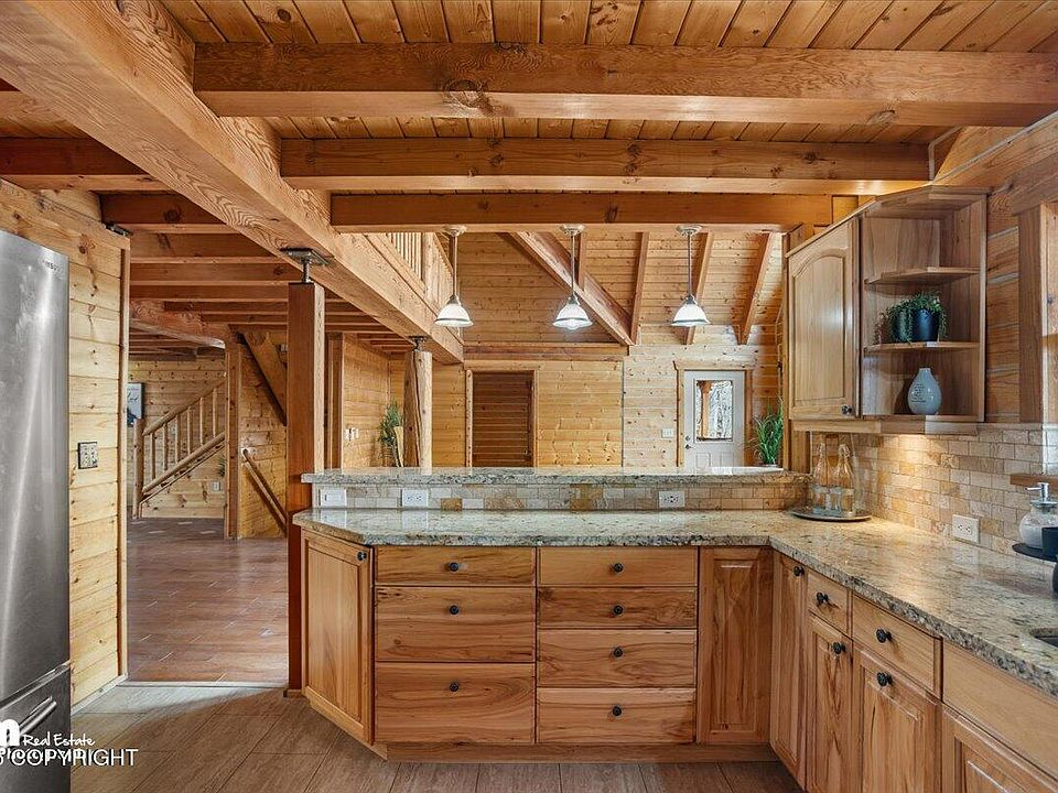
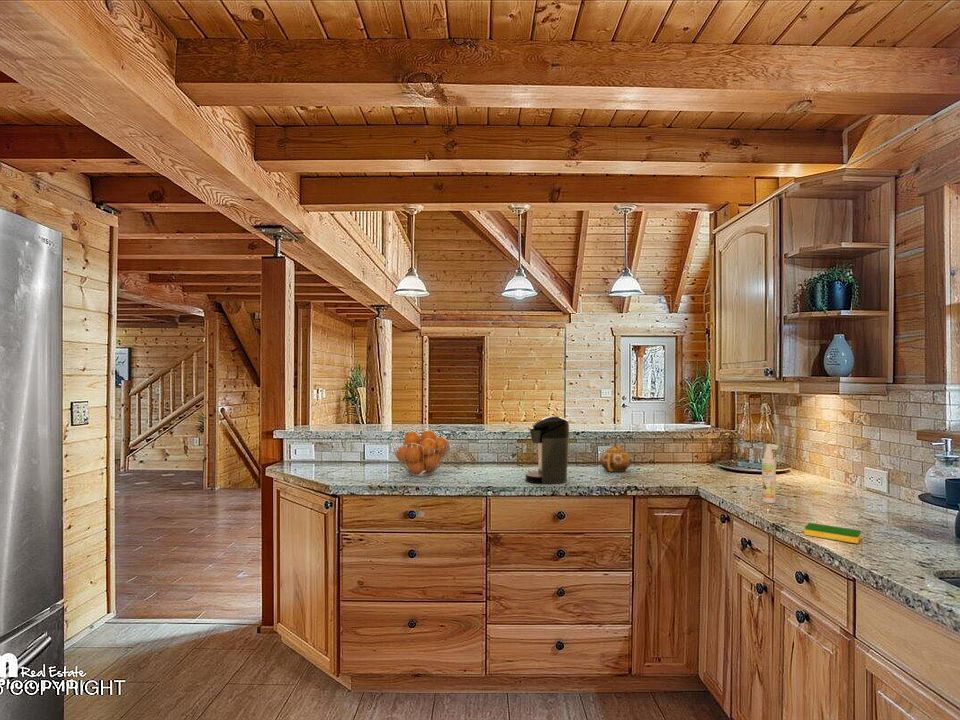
+ fruit basket [391,429,452,477]
+ dish sponge [804,522,862,544]
+ spray bottle [761,443,780,504]
+ teapot [599,442,632,473]
+ coffee maker [524,415,570,485]
